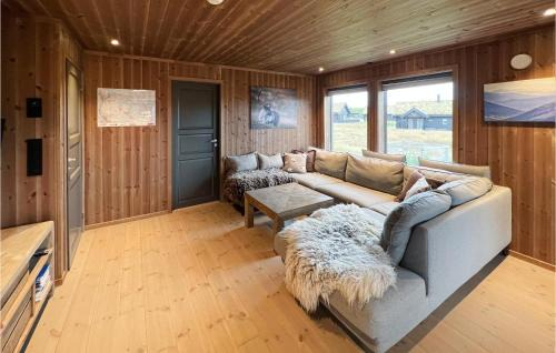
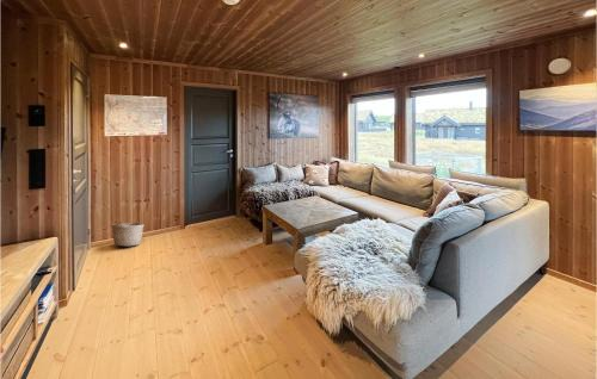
+ basket [111,220,146,247]
